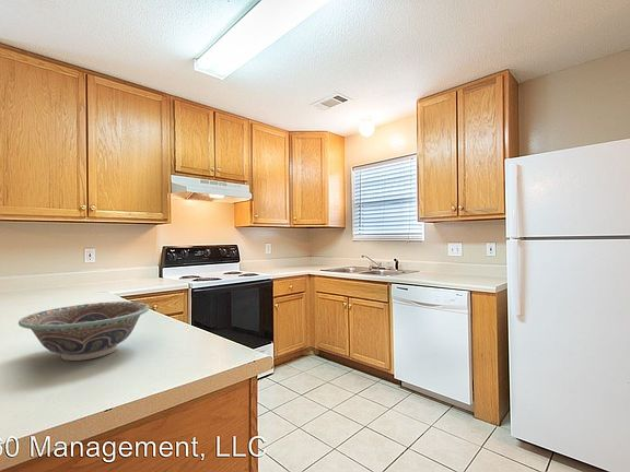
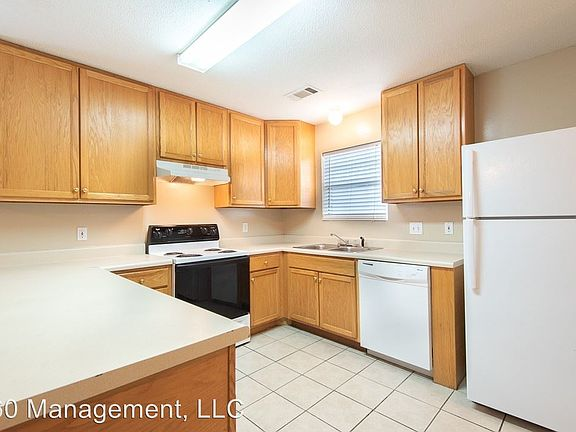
- decorative bowl [18,300,150,362]
